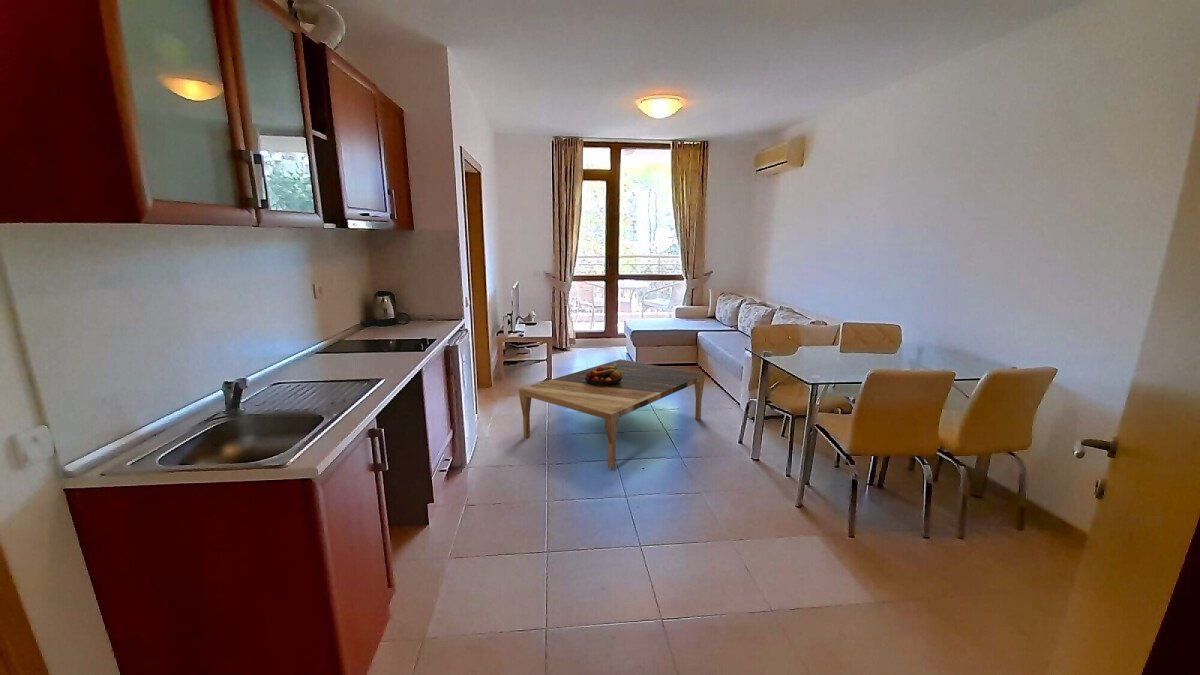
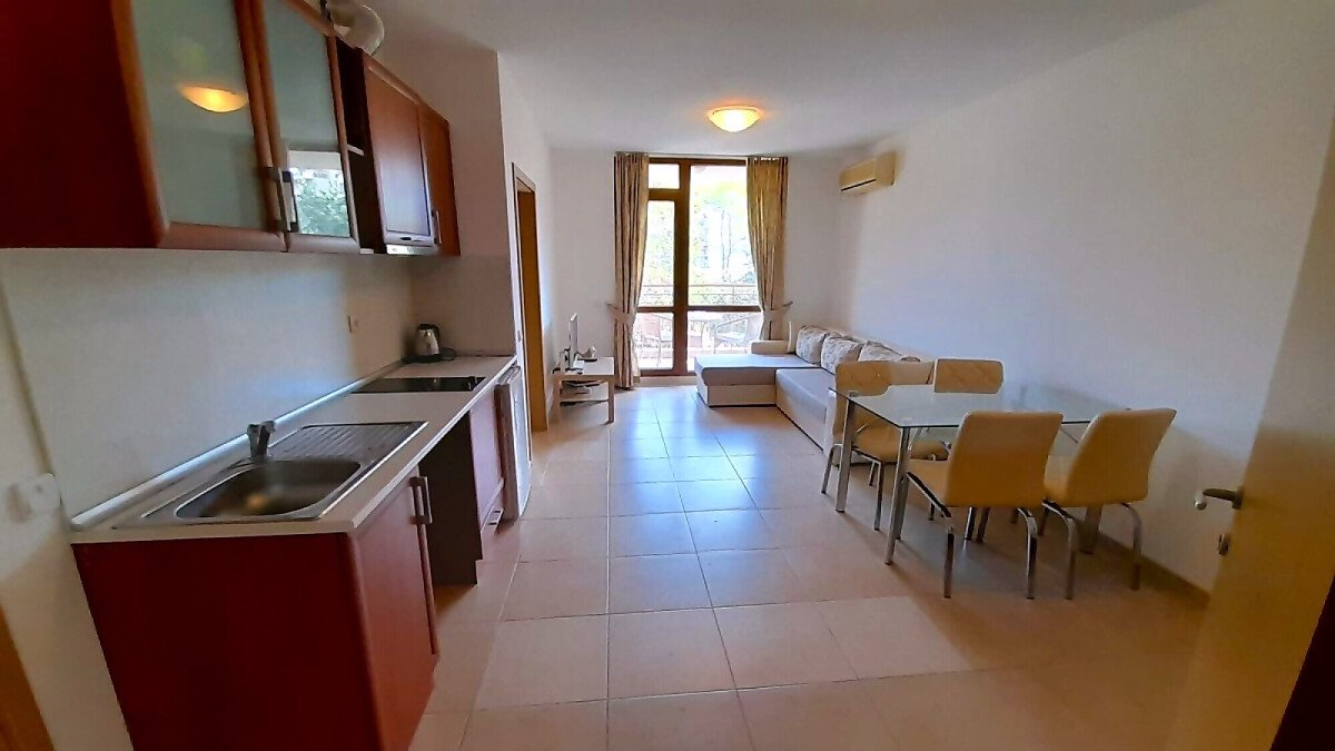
- coffee table [518,358,706,470]
- fruit bowl [585,364,622,387]
